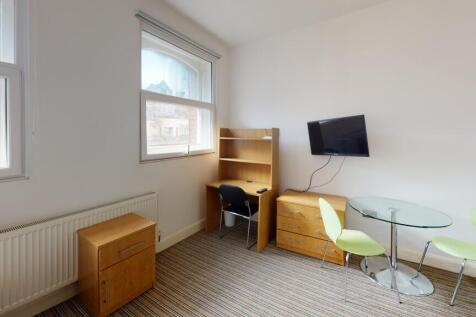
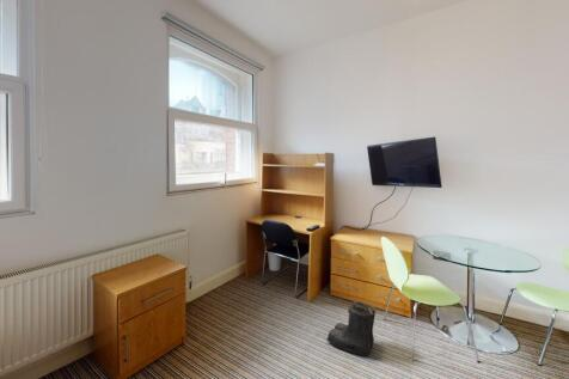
+ boots [325,300,377,356]
